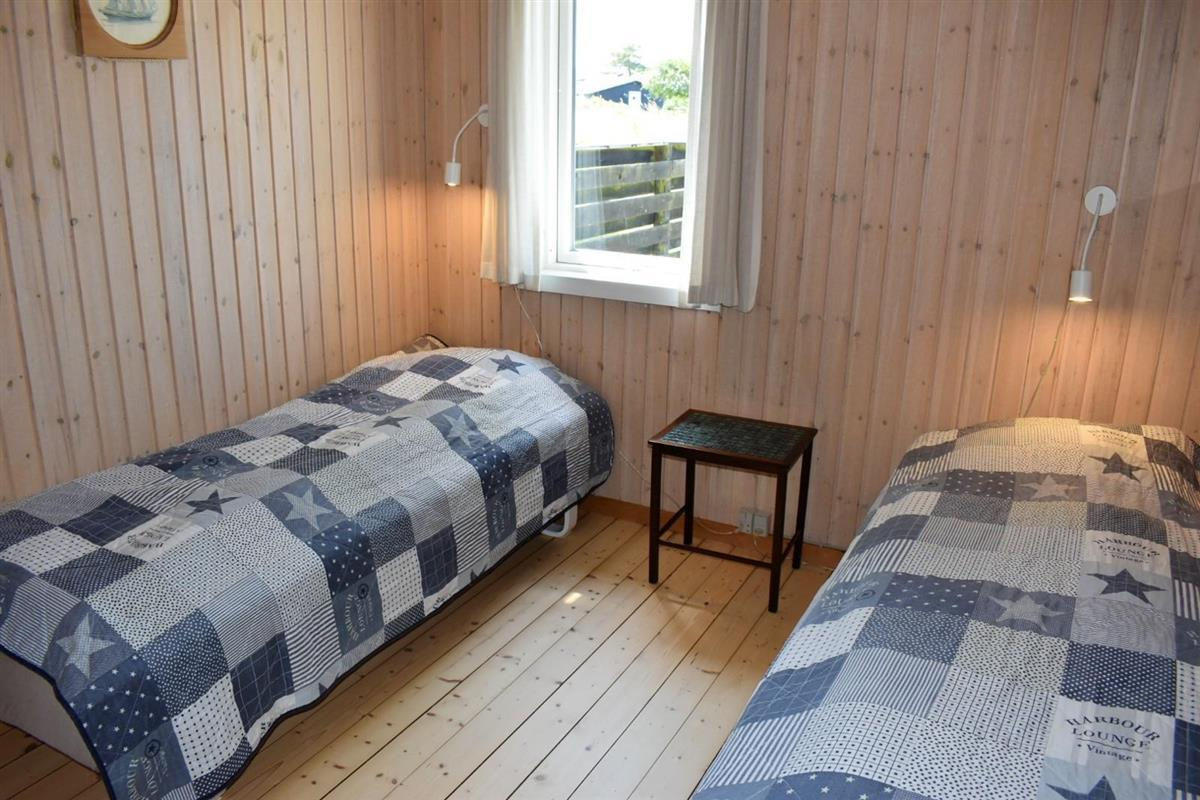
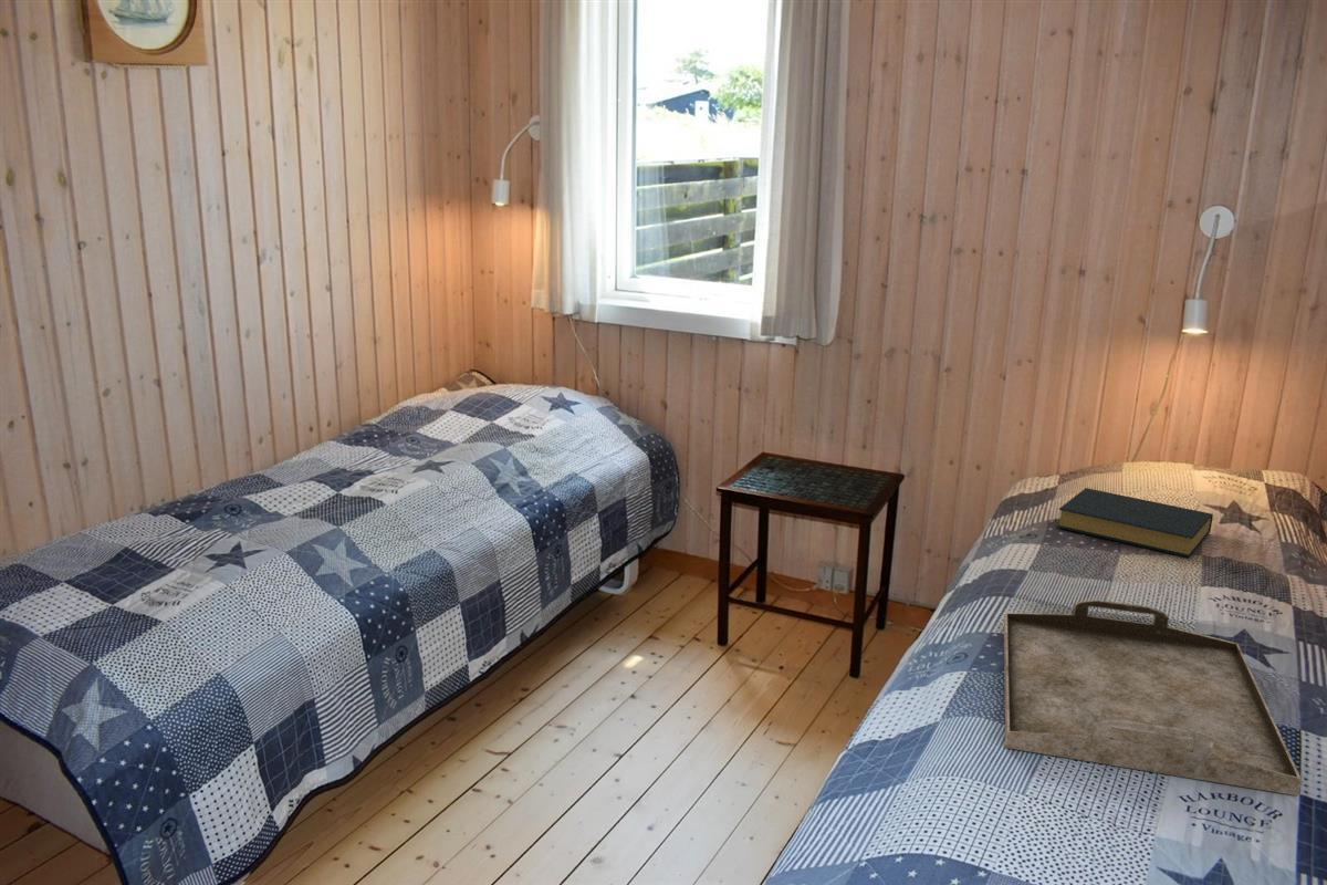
+ serving tray [1003,598,1303,796]
+ hardback book [1055,487,1214,559]
